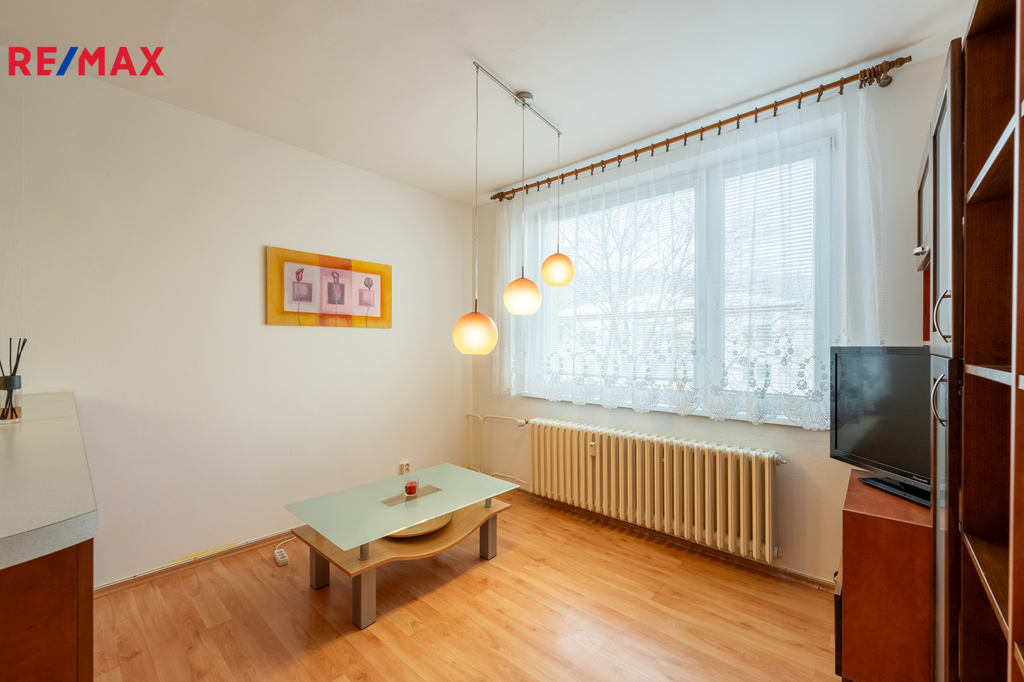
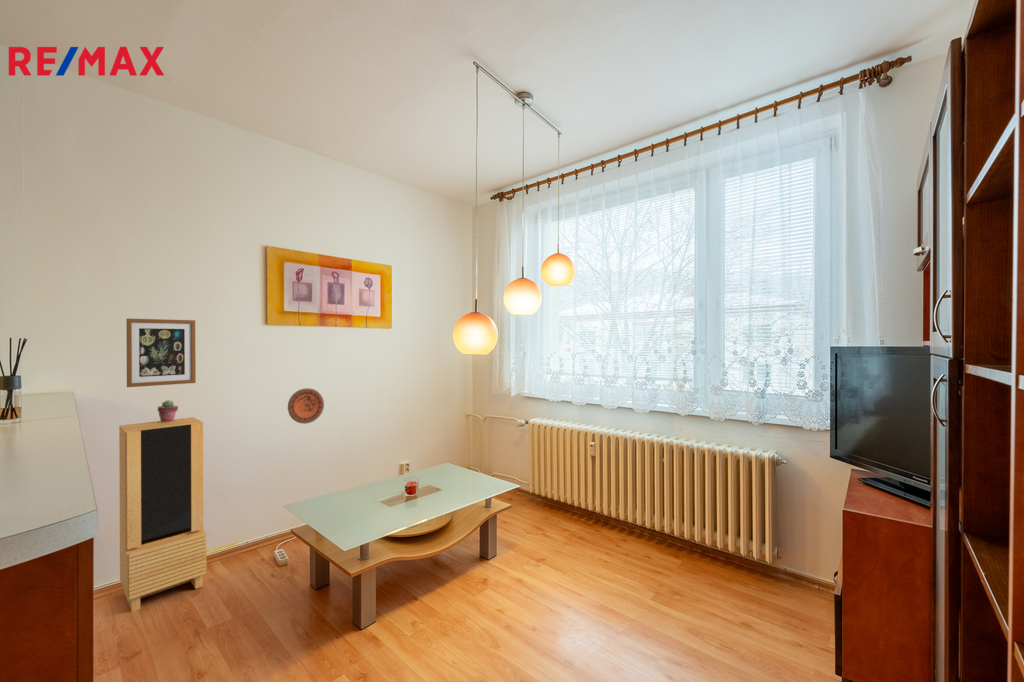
+ wall art [125,318,197,388]
+ decorative plate [287,387,325,425]
+ potted succulent [157,399,179,422]
+ storage cabinet [118,416,207,613]
